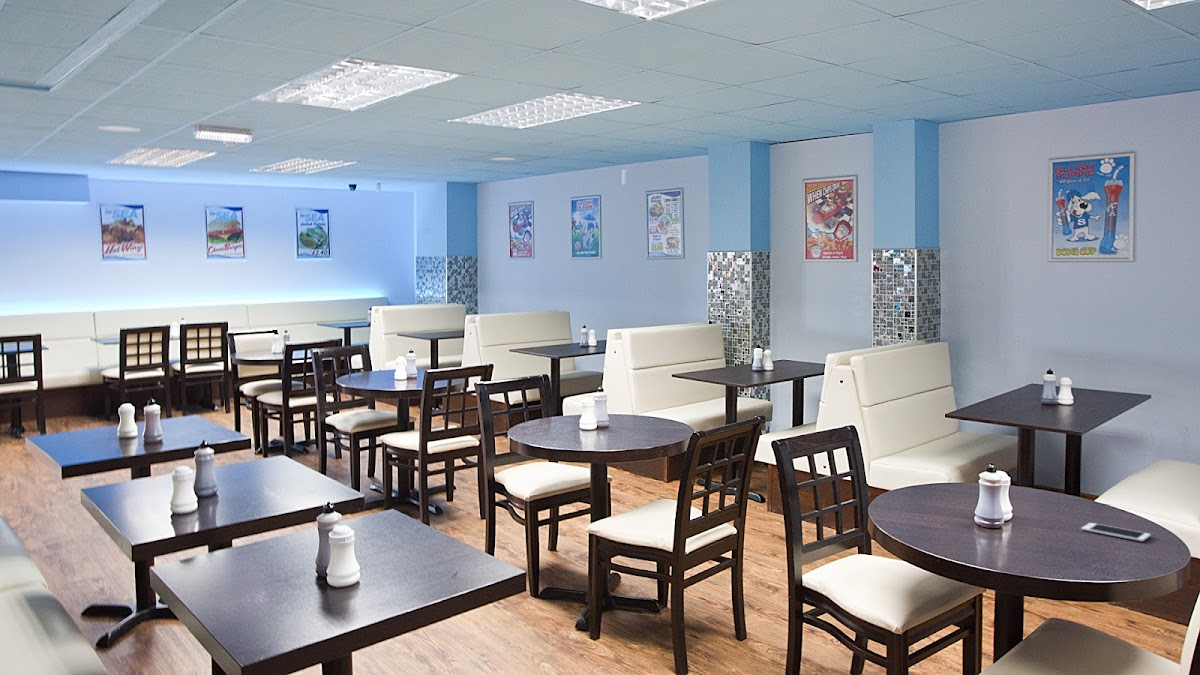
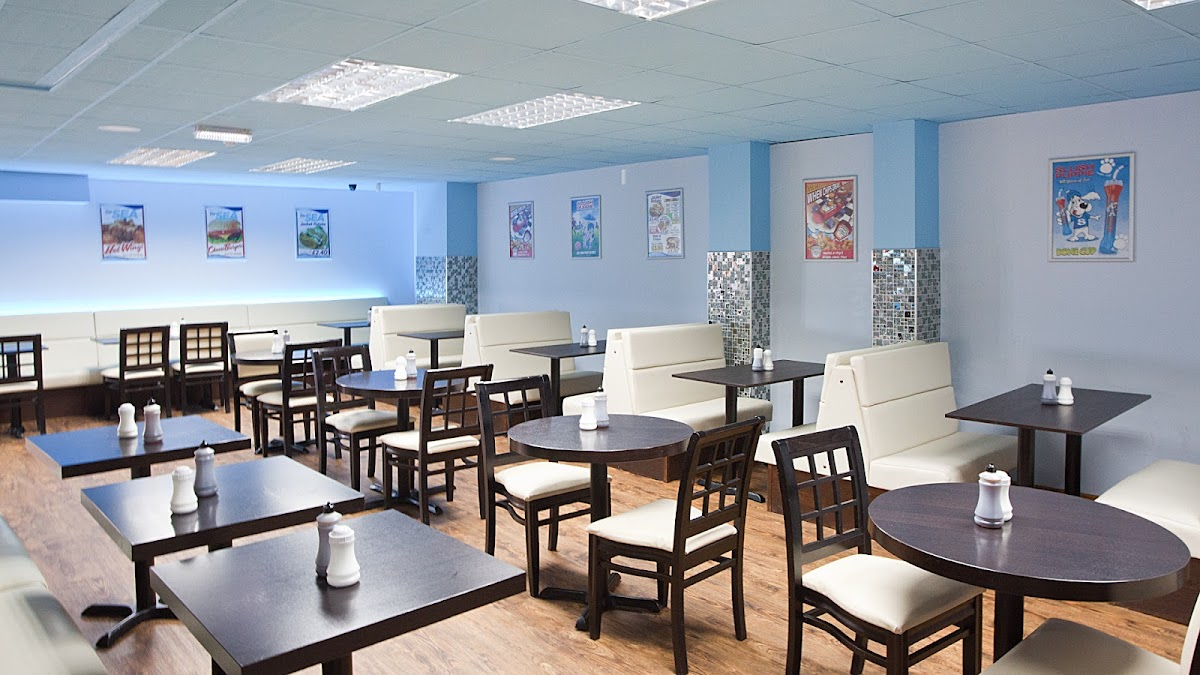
- cell phone [1080,522,1152,542]
